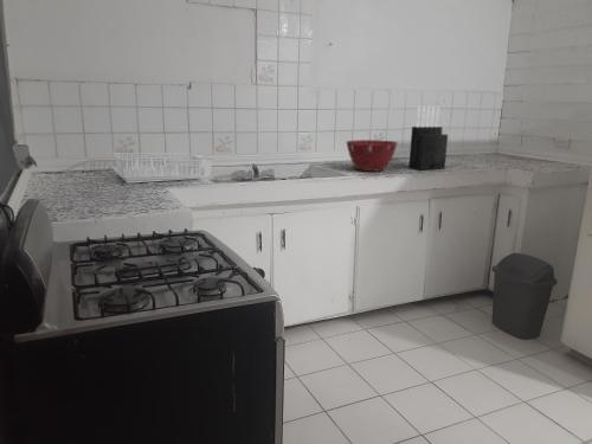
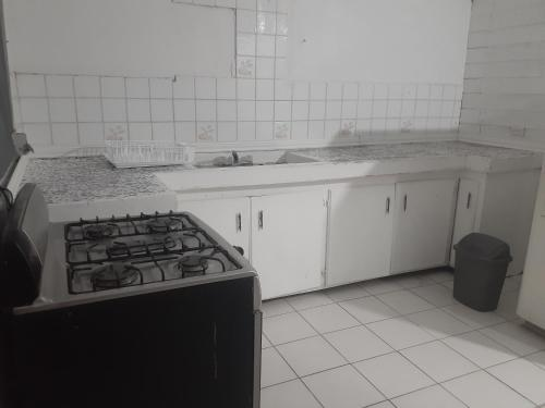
- knife block [407,104,449,170]
- mixing bowl [345,139,399,172]
